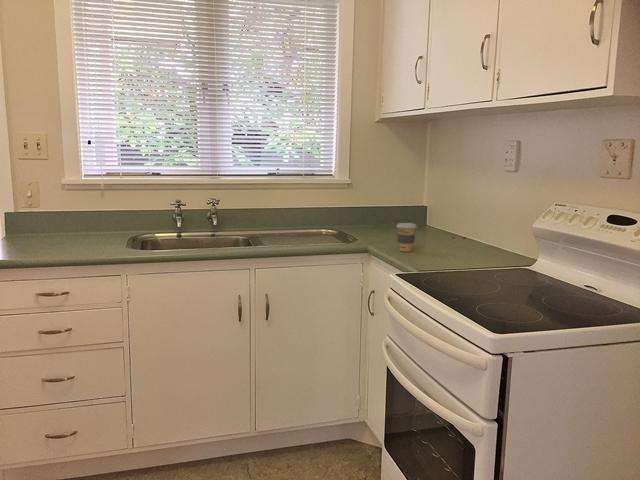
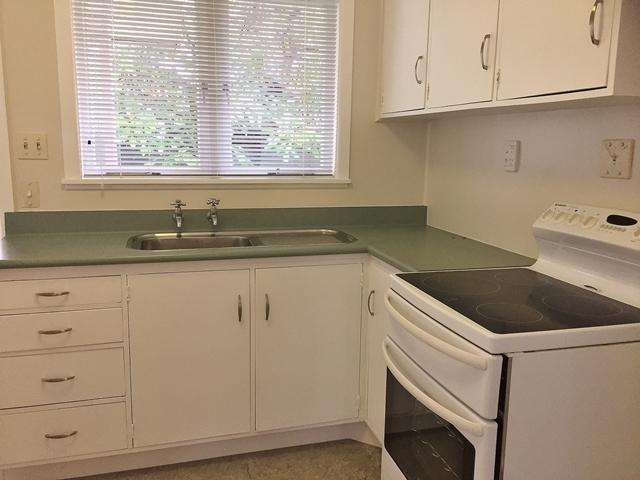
- coffee cup [395,222,418,253]
